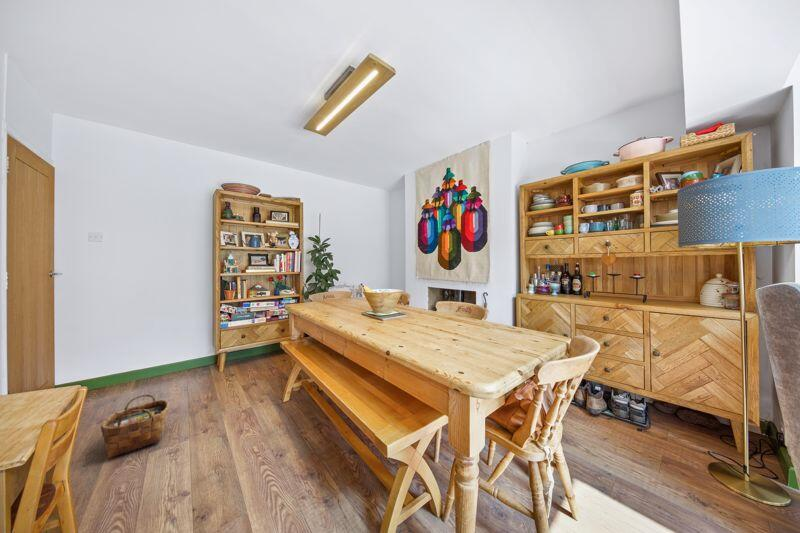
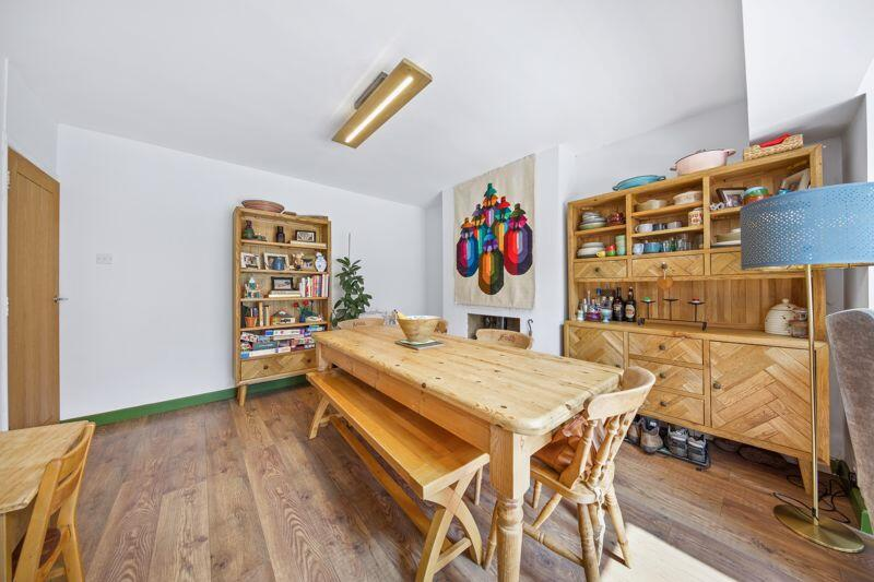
- woven basket [100,394,170,459]
